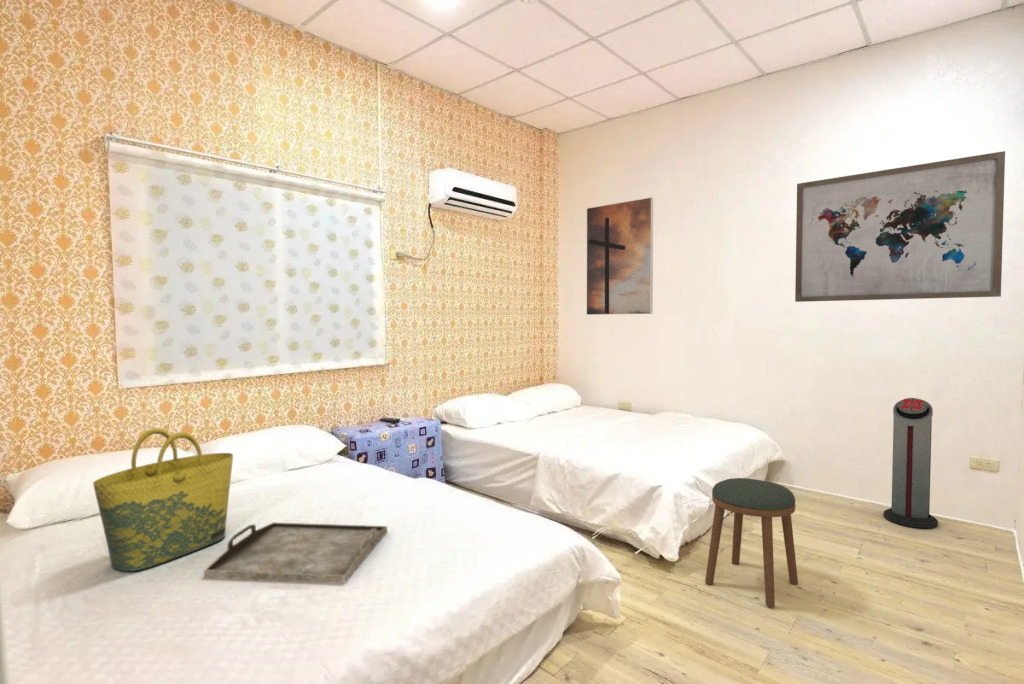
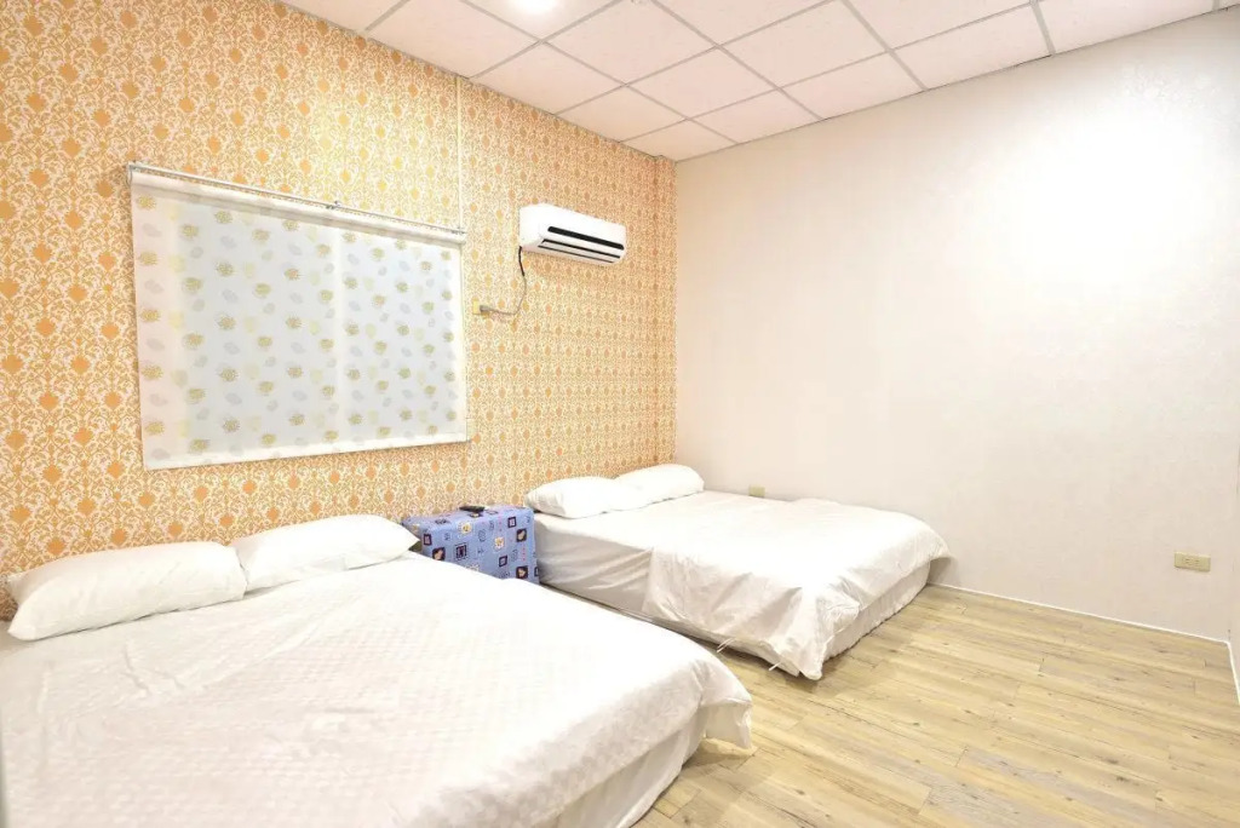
- serving tray [203,522,388,585]
- air purifier [883,397,939,529]
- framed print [585,196,654,316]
- stool [704,477,799,608]
- wall art [794,150,1006,303]
- tote bag [92,427,234,572]
